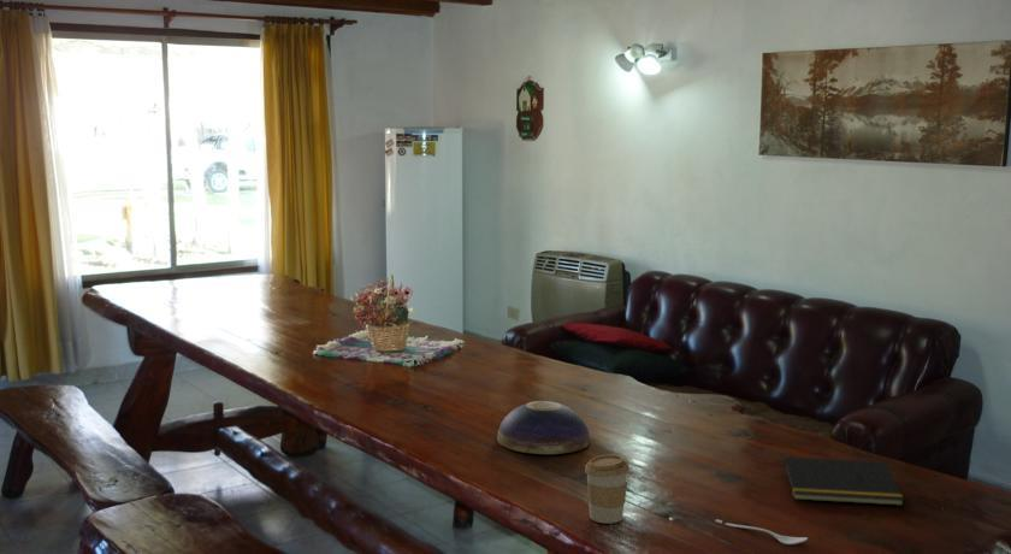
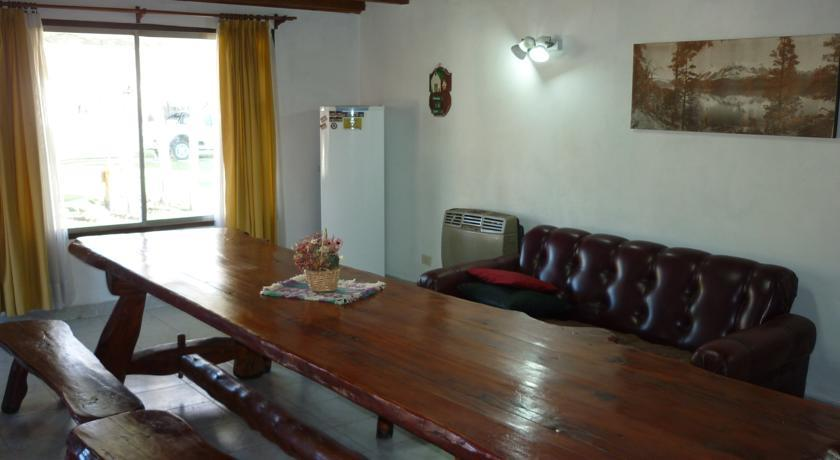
- decorative bowl [496,400,591,455]
- coffee cup [584,454,631,525]
- notepad [780,455,905,507]
- spoon [714,518,809,546]
